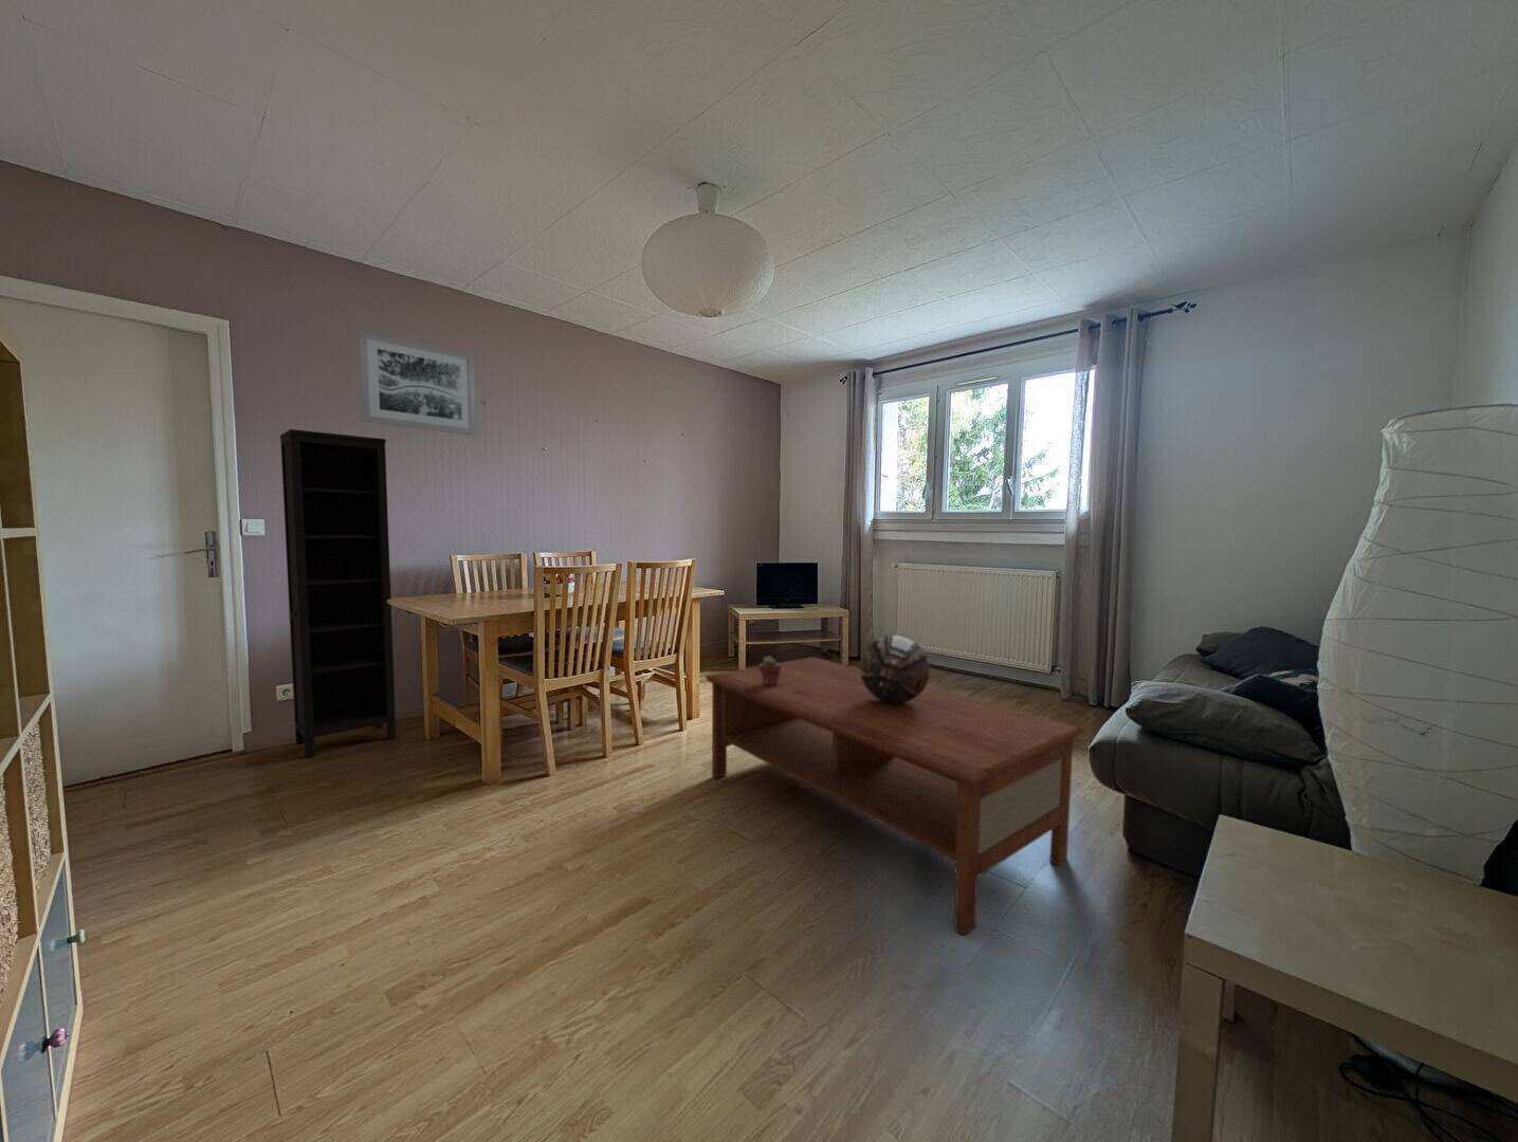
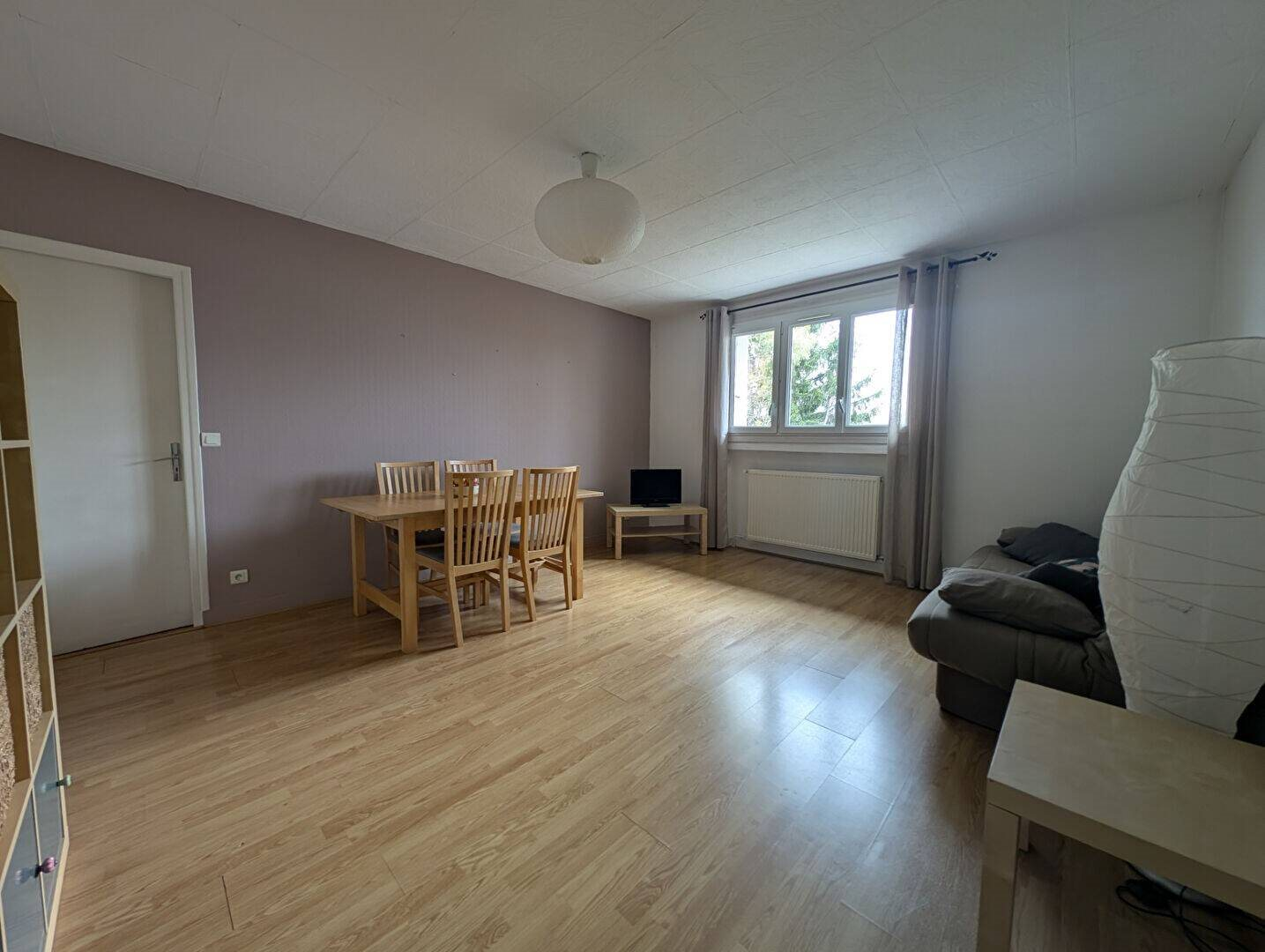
- coffee table [704,656,1085,936]
- bookcase [280,428,397,759]
- wall art [356,329,478,437]
- decorative bowl [859,633,931,703]
- potted succulent [757,655,781,686]
